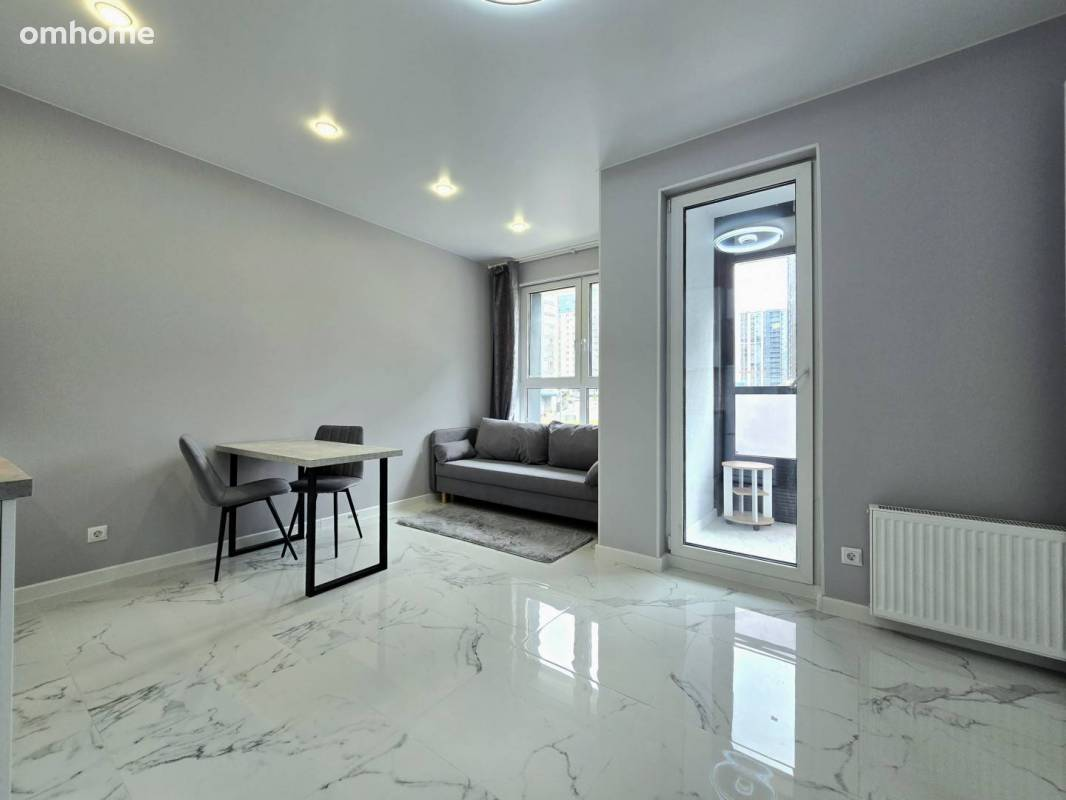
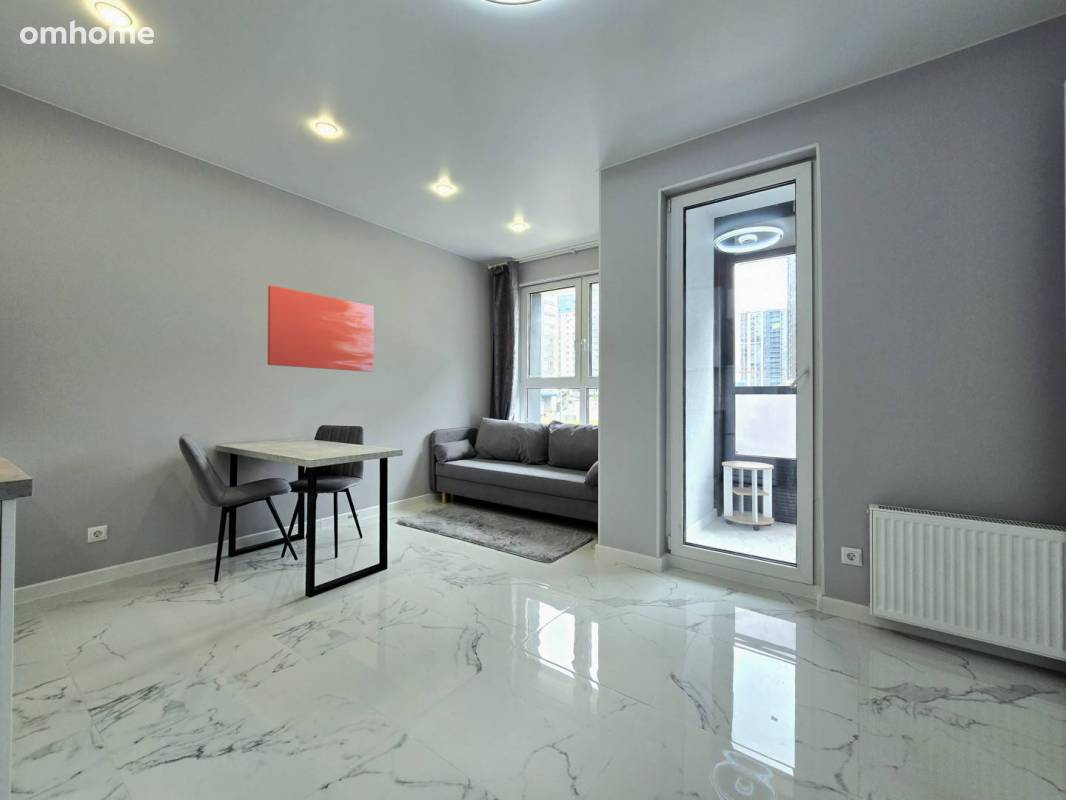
+ wall art [266,284,375,373]
